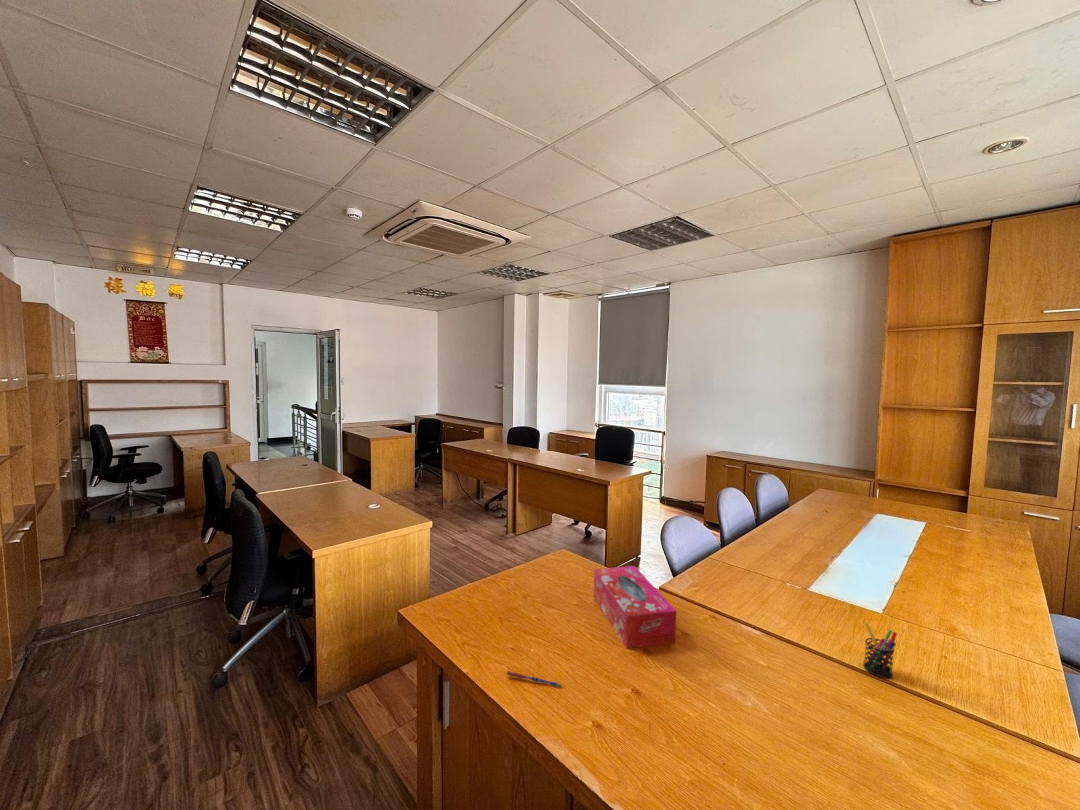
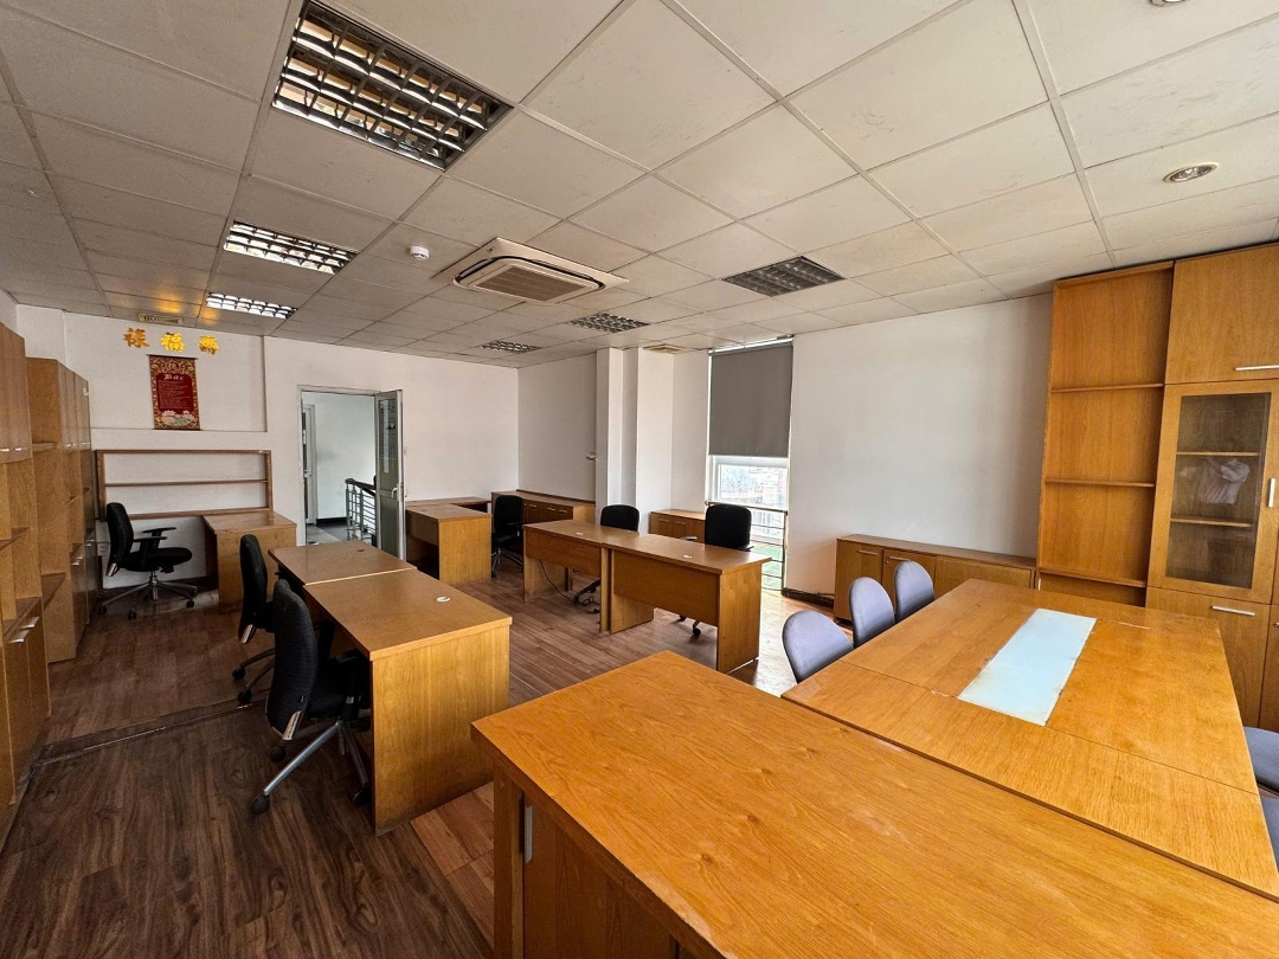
- pen [505,670,562,688]
- tissue box [593,565,677,649]
- pen holder [863,621,898,679]
